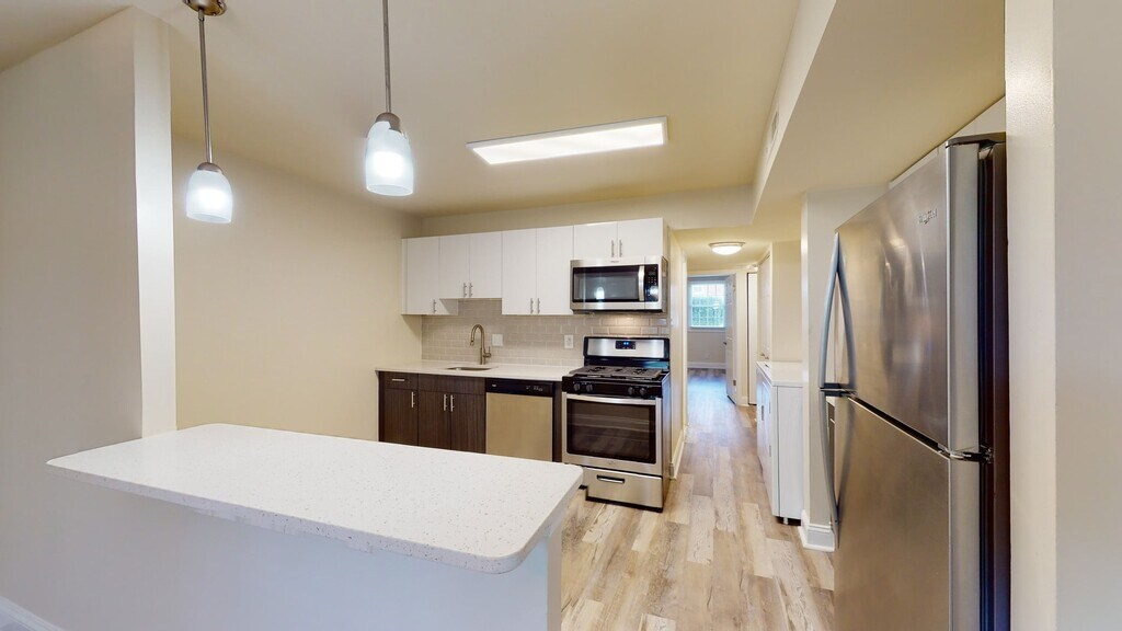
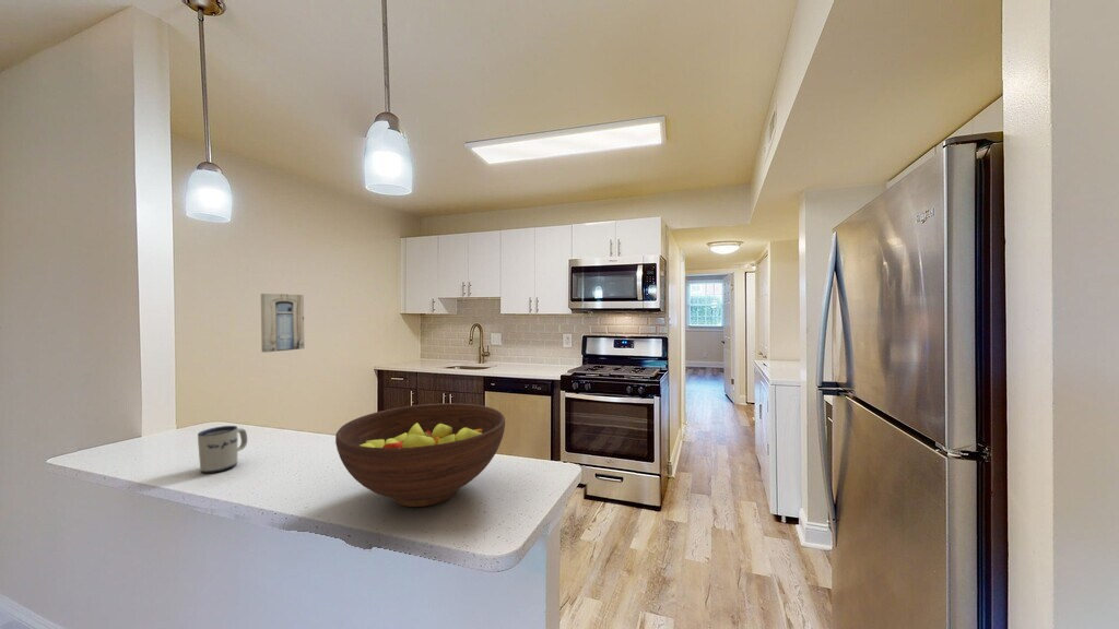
+ fruit bowl [334,402,506,508]
+ wall art [260,293,305,354]
+ mug [197,425,248,474]
